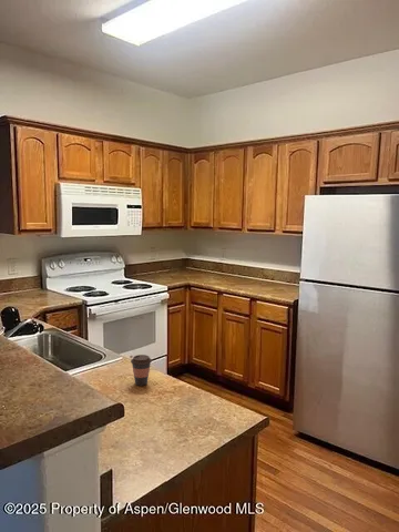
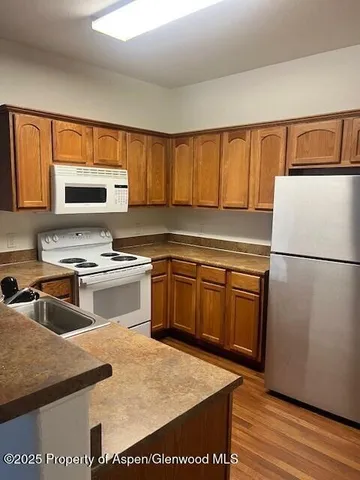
- coffee cup [130,354,153,387]
